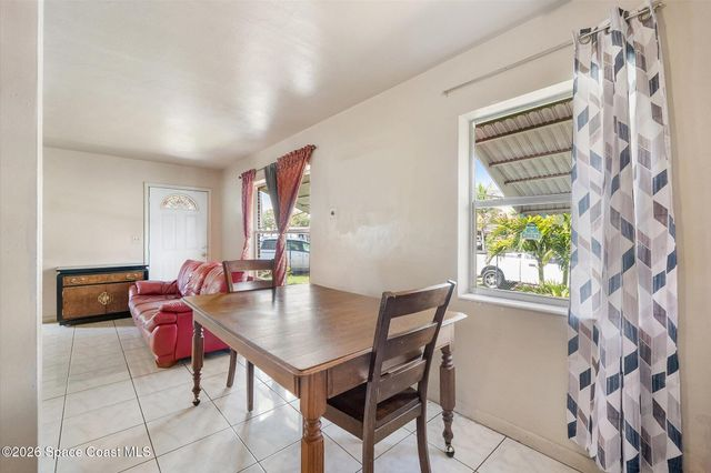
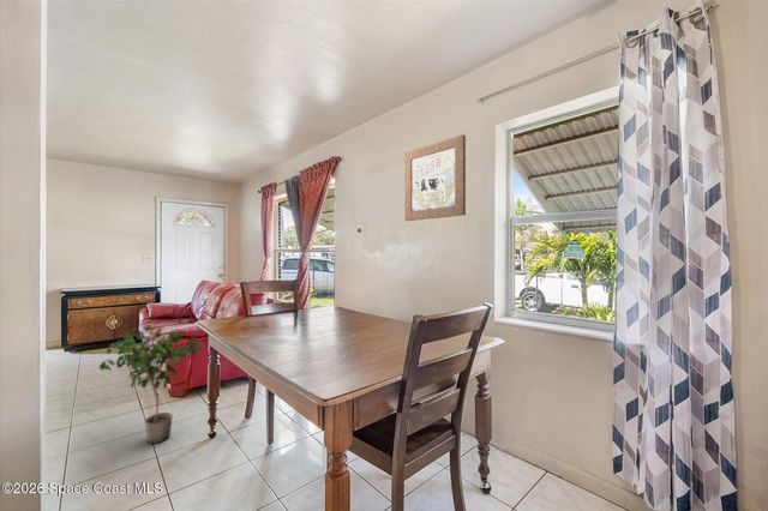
+ wall art [403,133,467,222]
+ potted plant [98,324,206,445]
